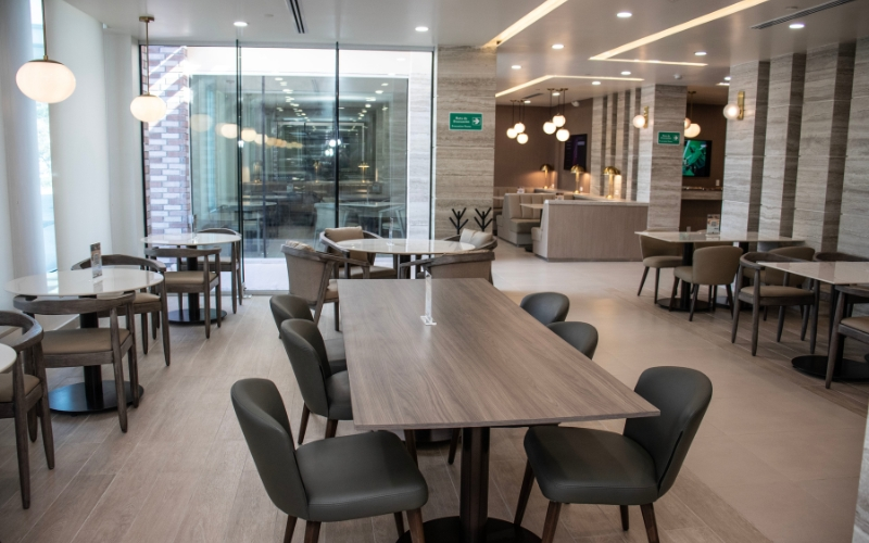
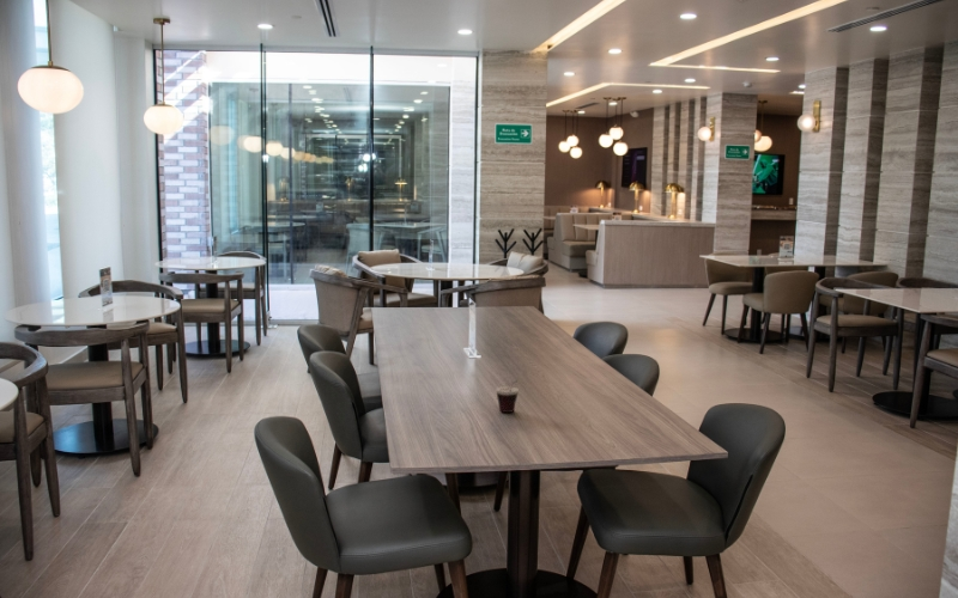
+ cup [495,380,520,414]
